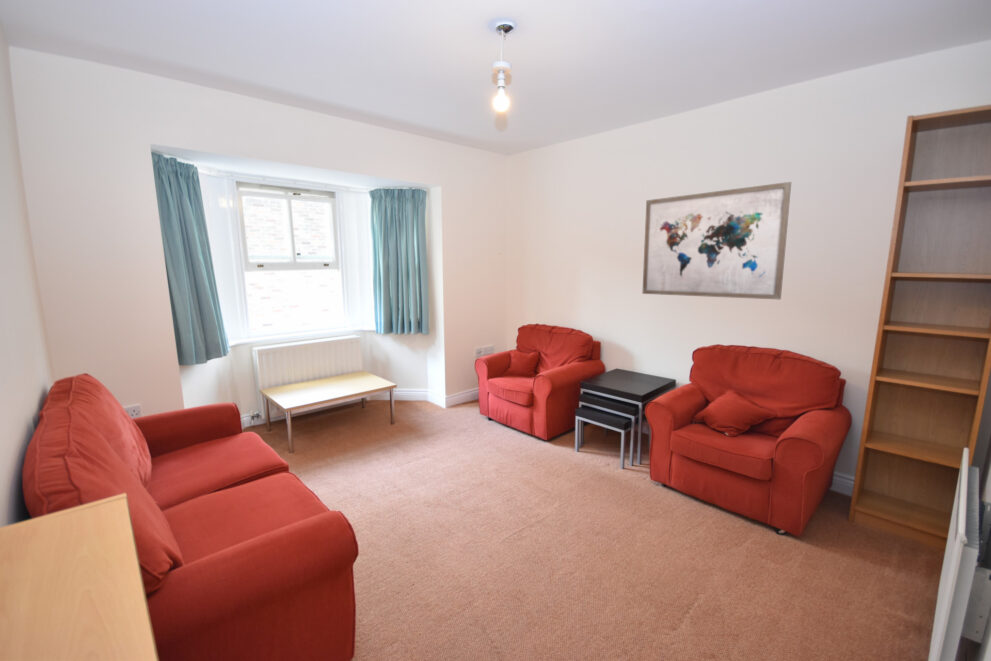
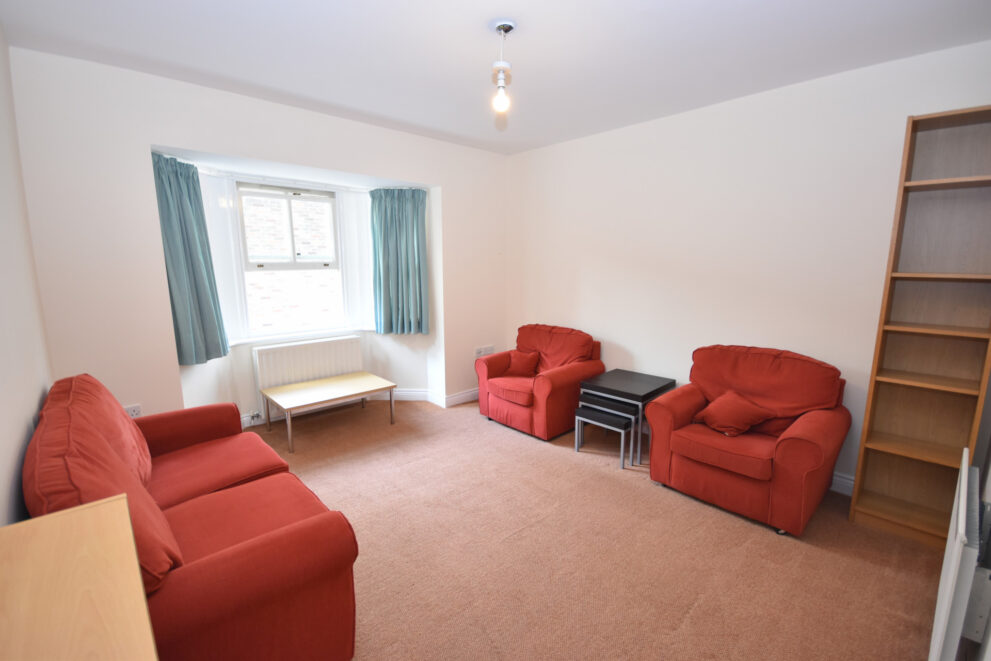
- wall art [641,181,792,301]
